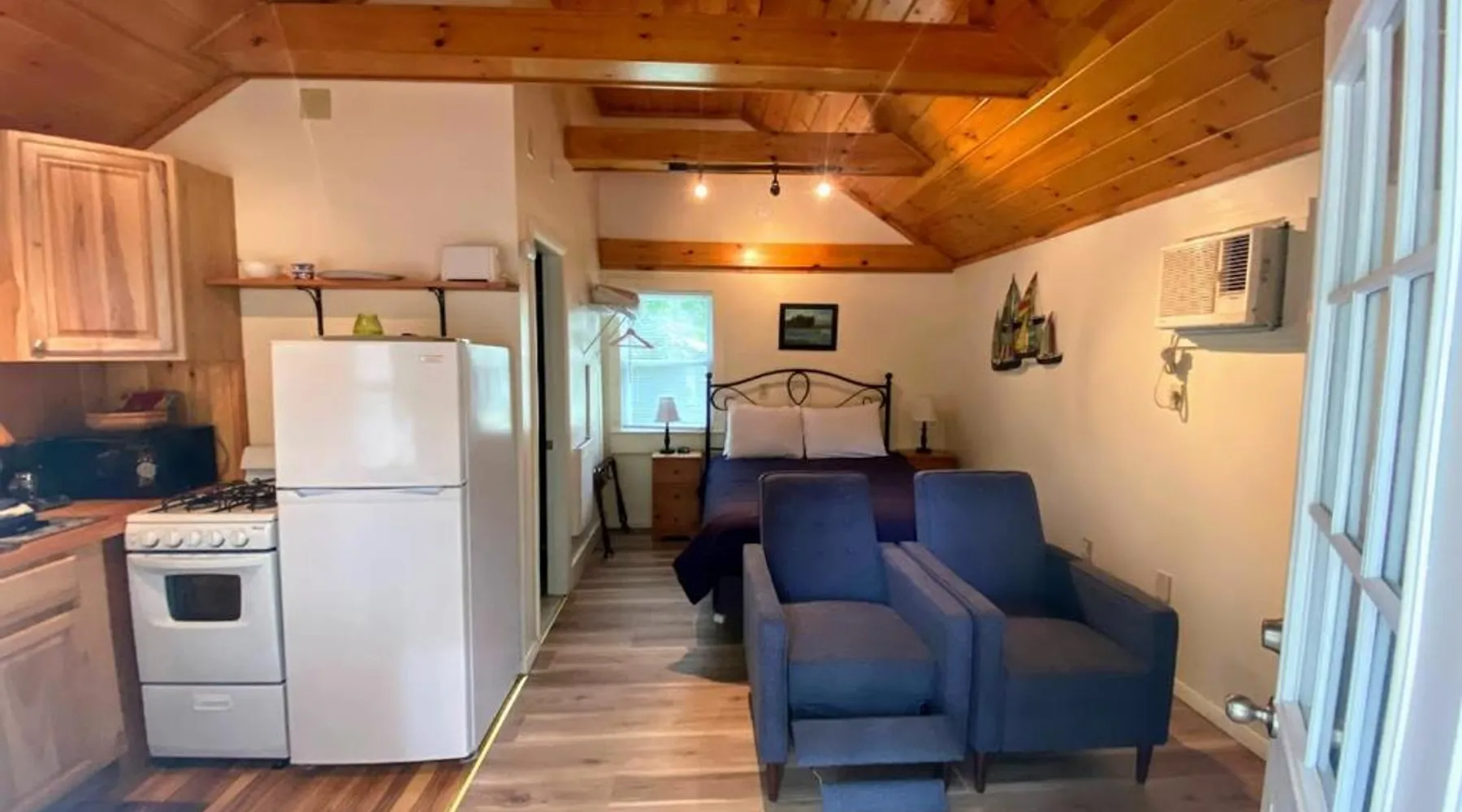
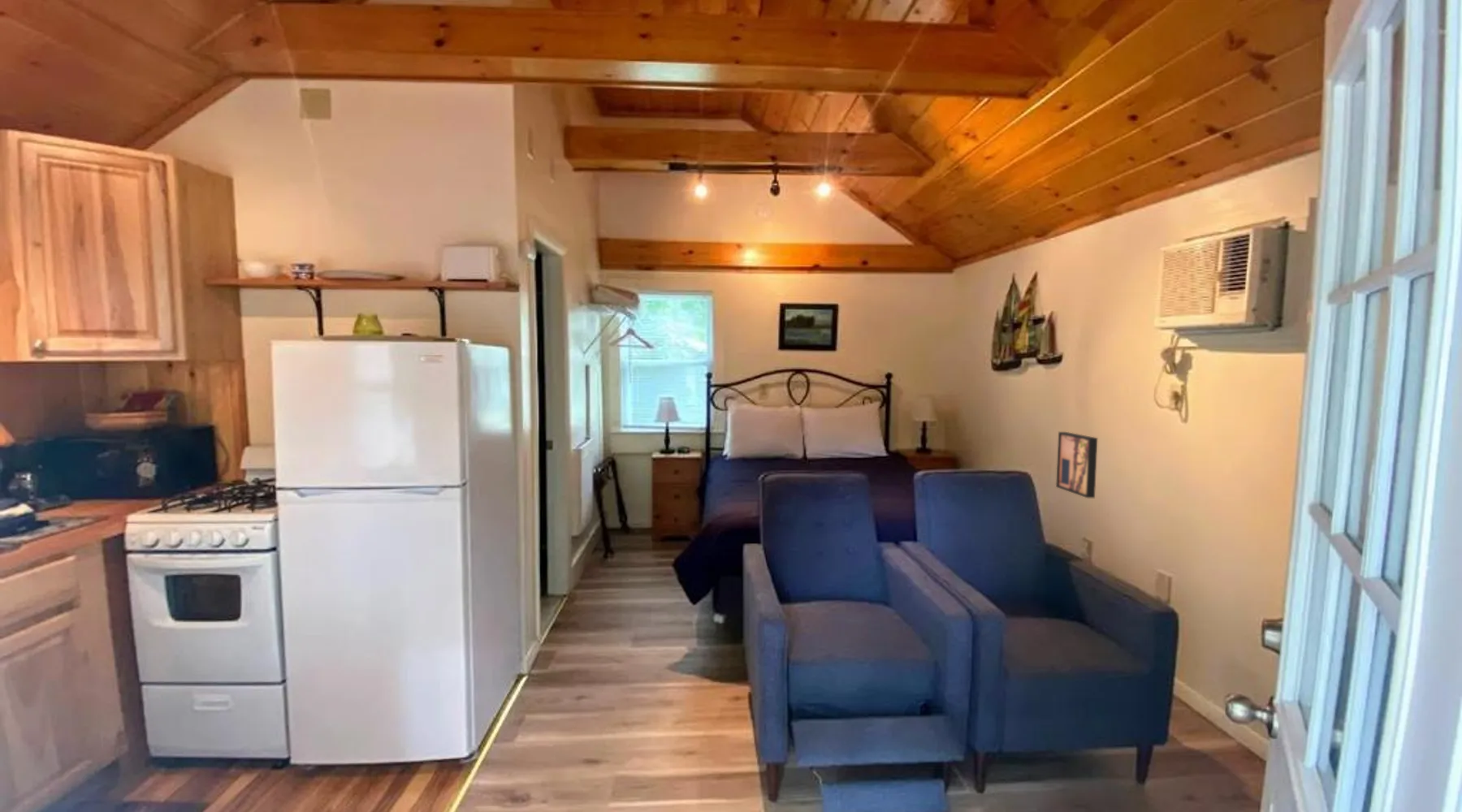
+ wall art [1055,431,1098,499]
